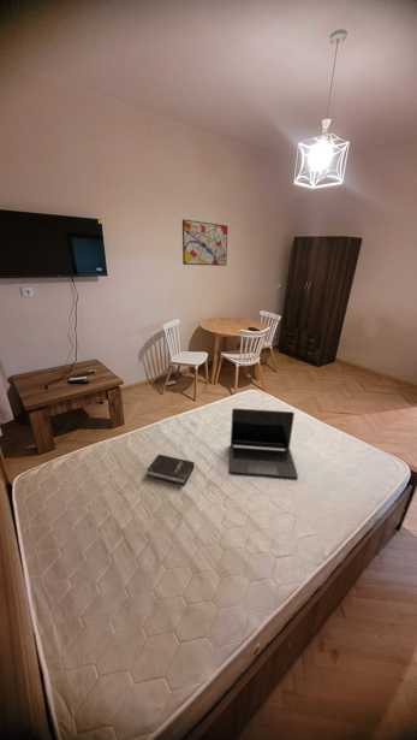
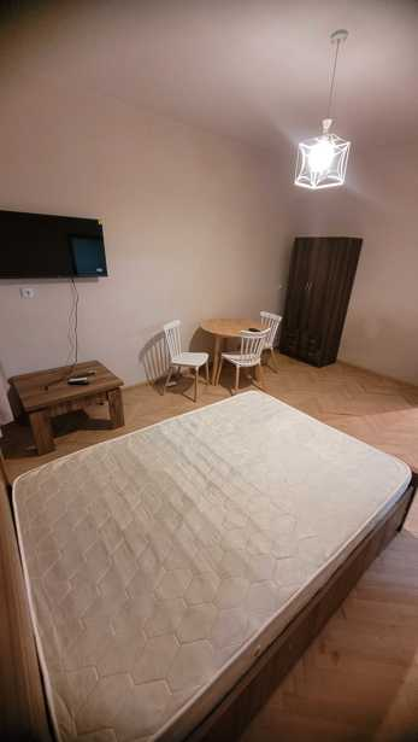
- wall art [181,218,228,267]
- laptop [228,408,299,479]
- hardback book [145,454,195,487]
